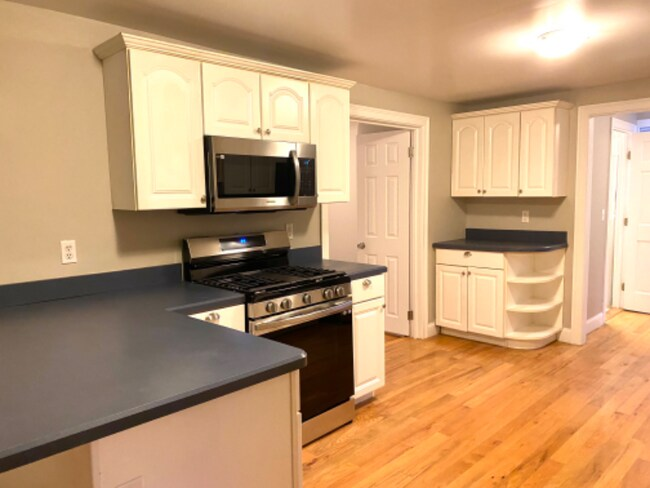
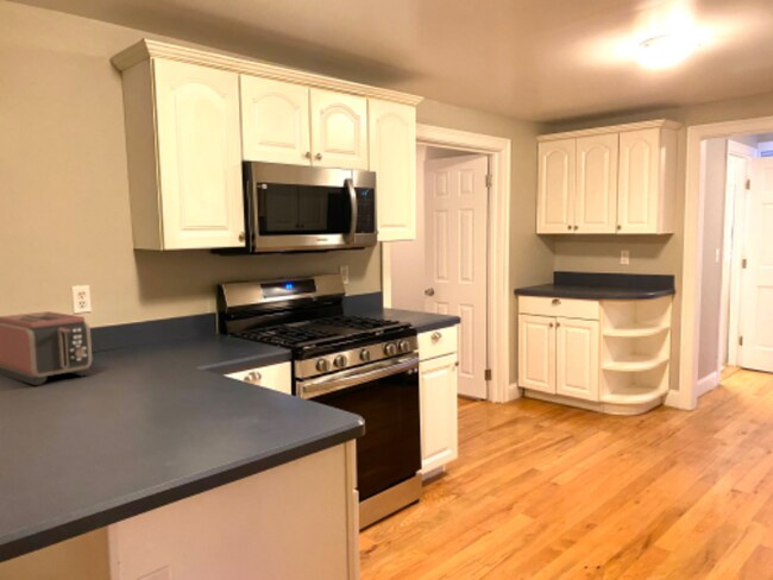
+ toaster [0,310,93,386]
